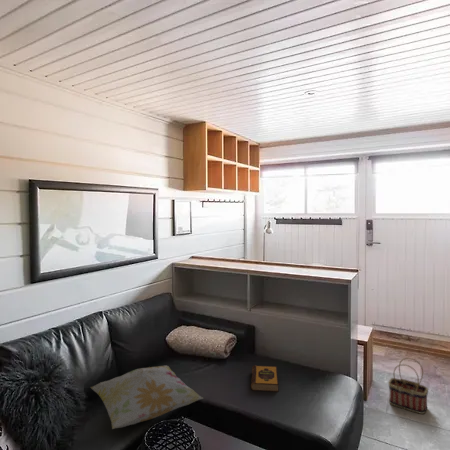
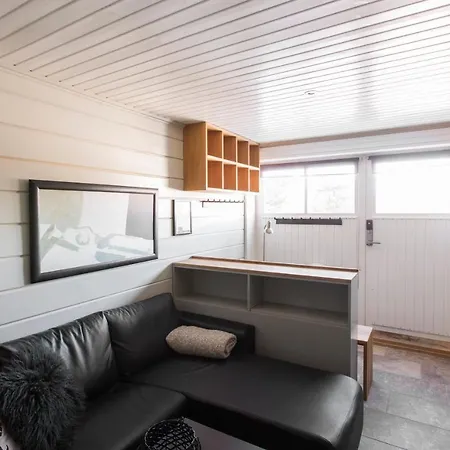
- hardback book [250,364,280,393]
- basket [387,357,429,415]
- decorative pillow [90,365,204,430]
